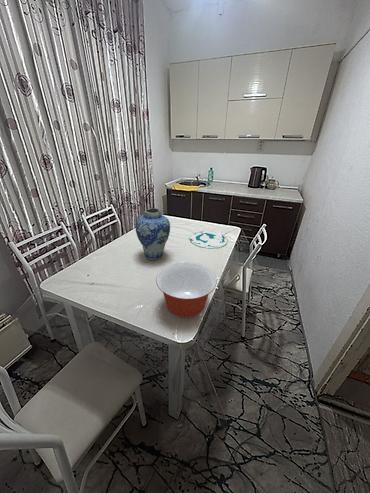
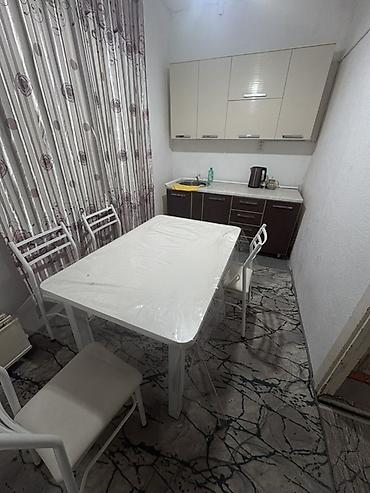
- mixing bowl [155,261,218,318]
- plate [189,230,228,249]
- vase [135,207,171,261]
